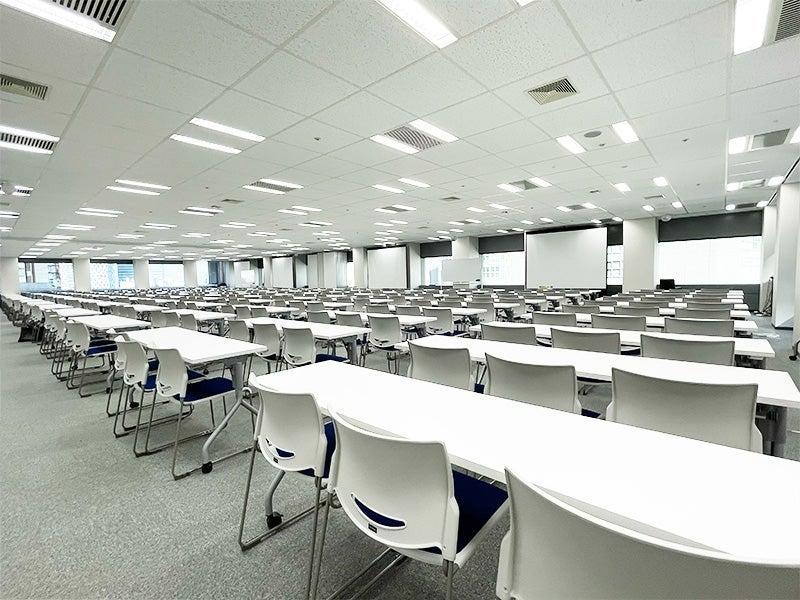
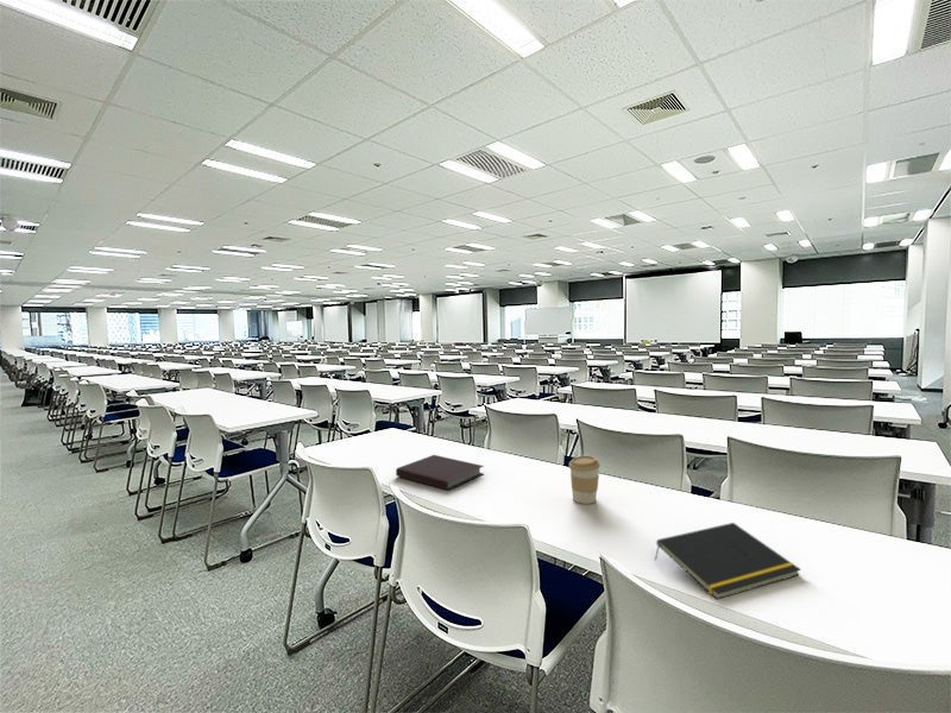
+ notebook [395,454,485,492]
+ coffee cup [568,455,602,505]
+ notepad [654,522,802,600]
